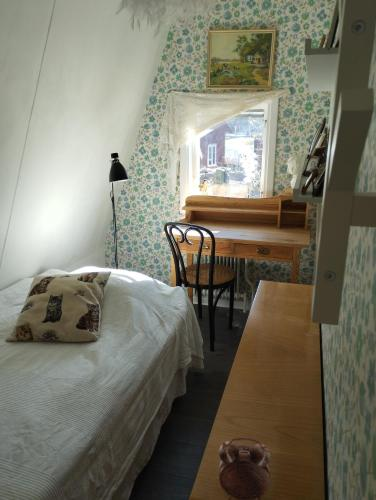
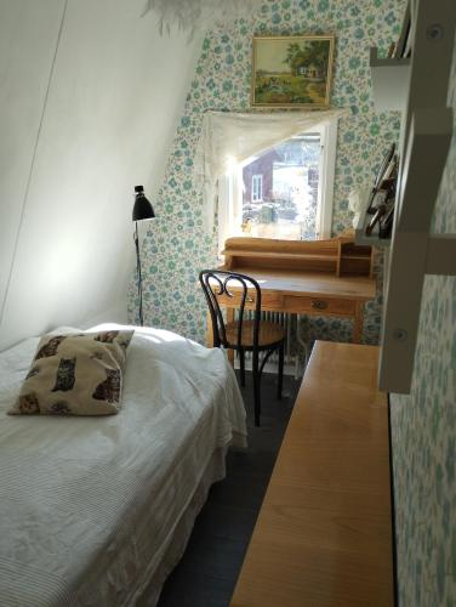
- alarm clock [218,437,271,500]
